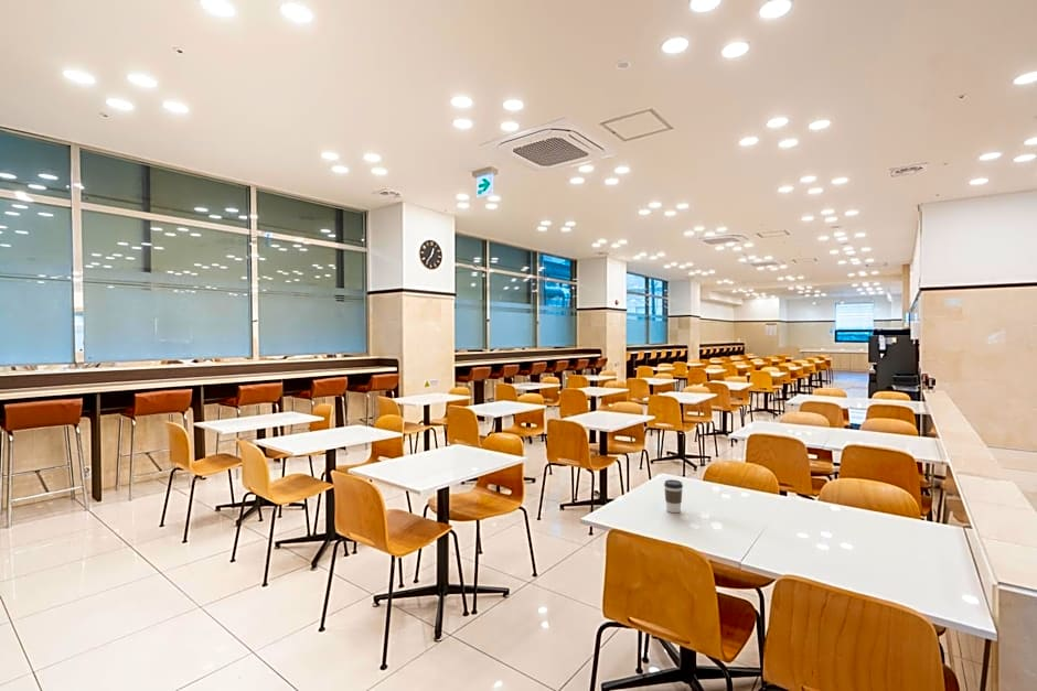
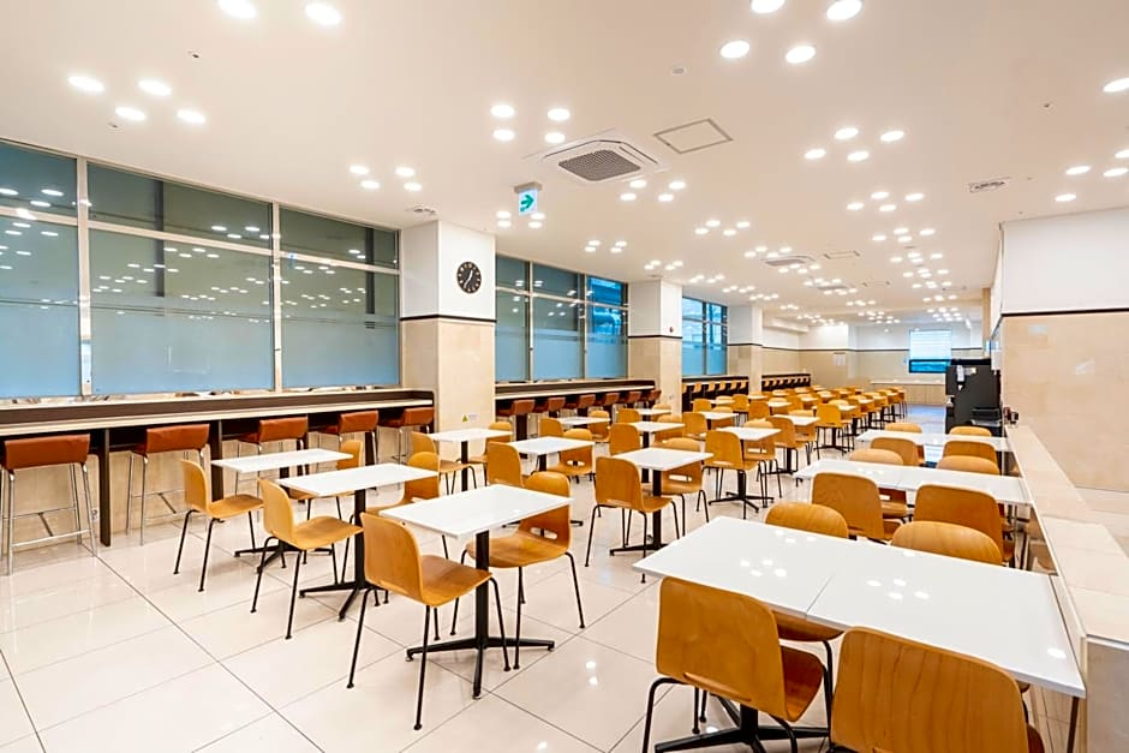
- coffee cup [663,478,684,514]
